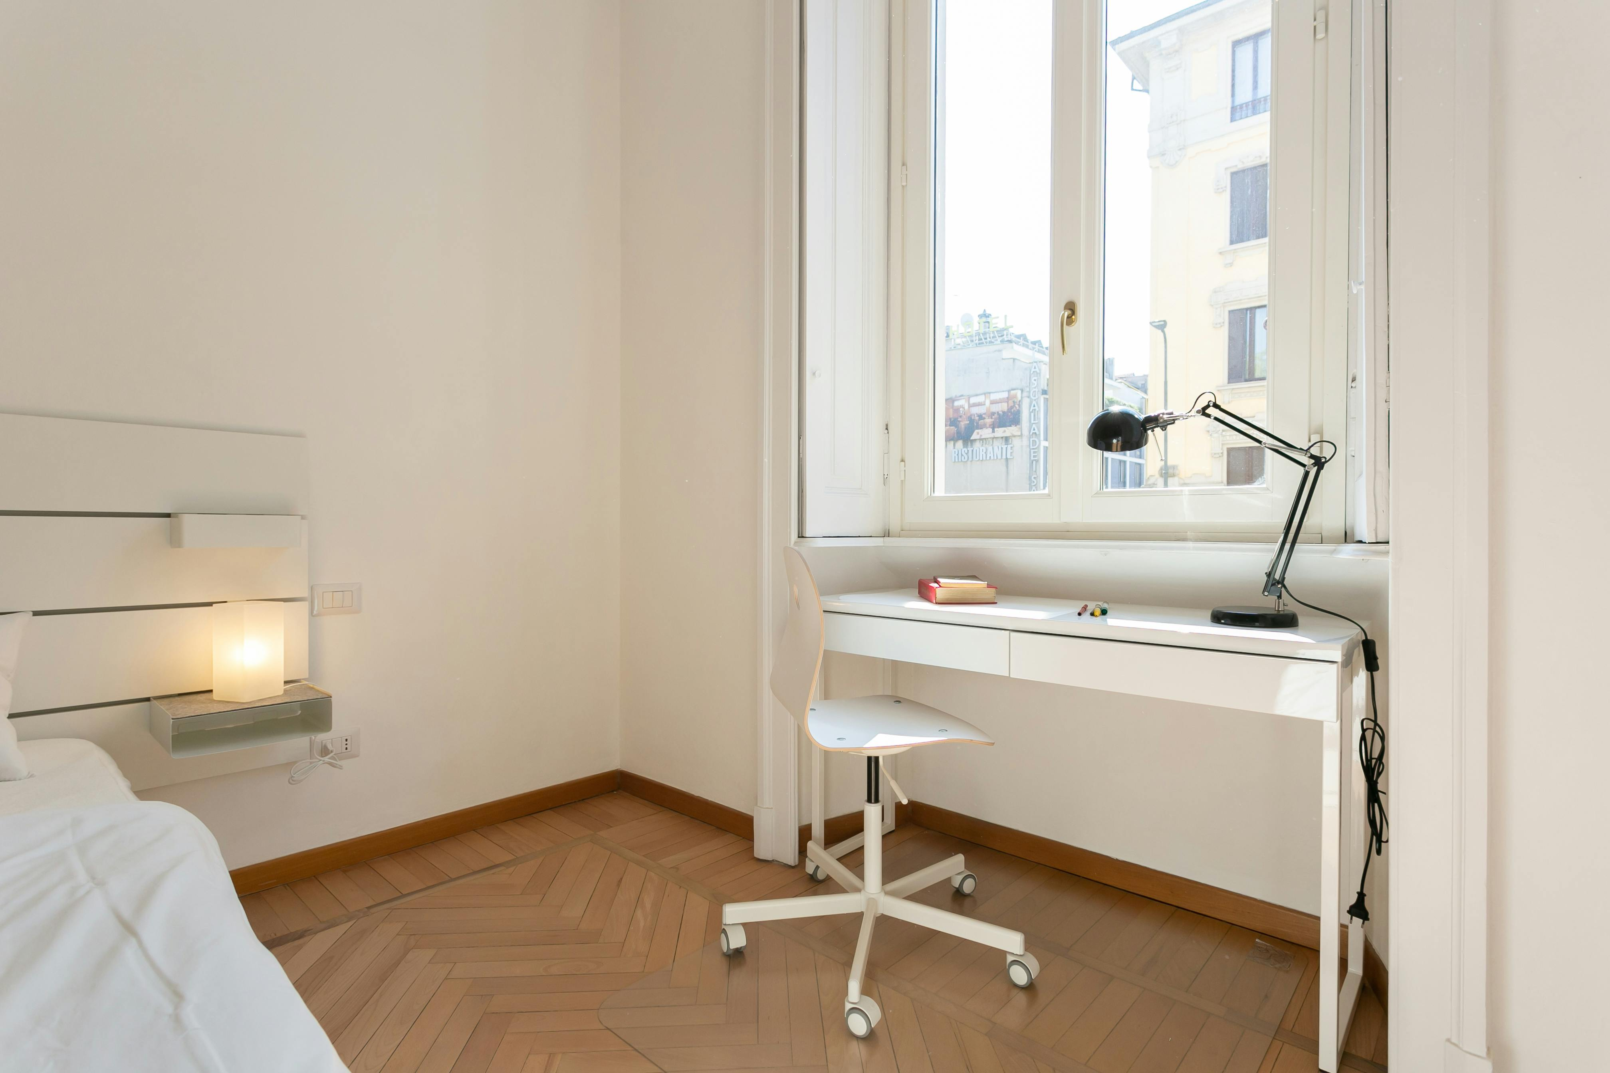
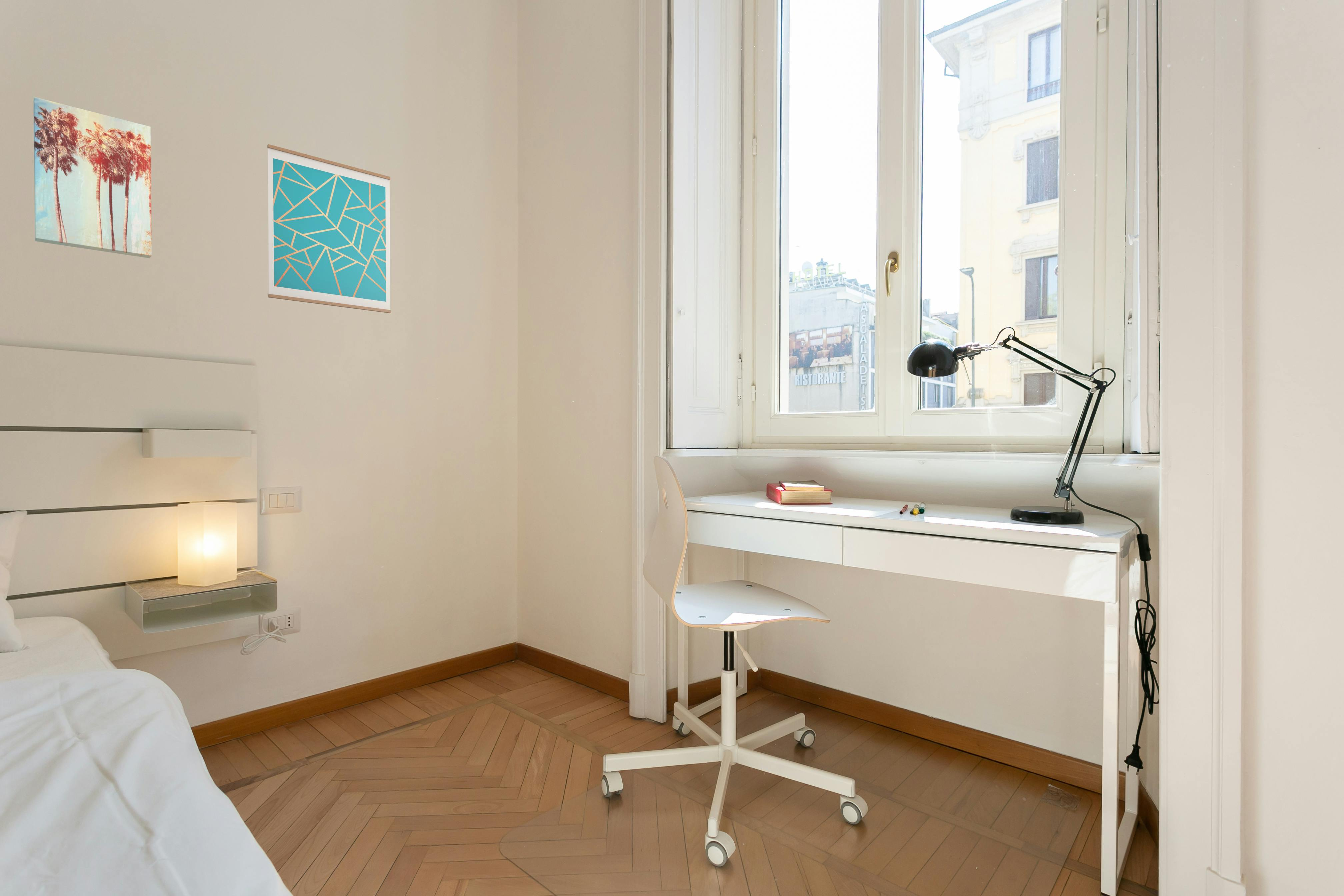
+ wall art [33,97,152,259]
+ wall art [267,144,391,314]
